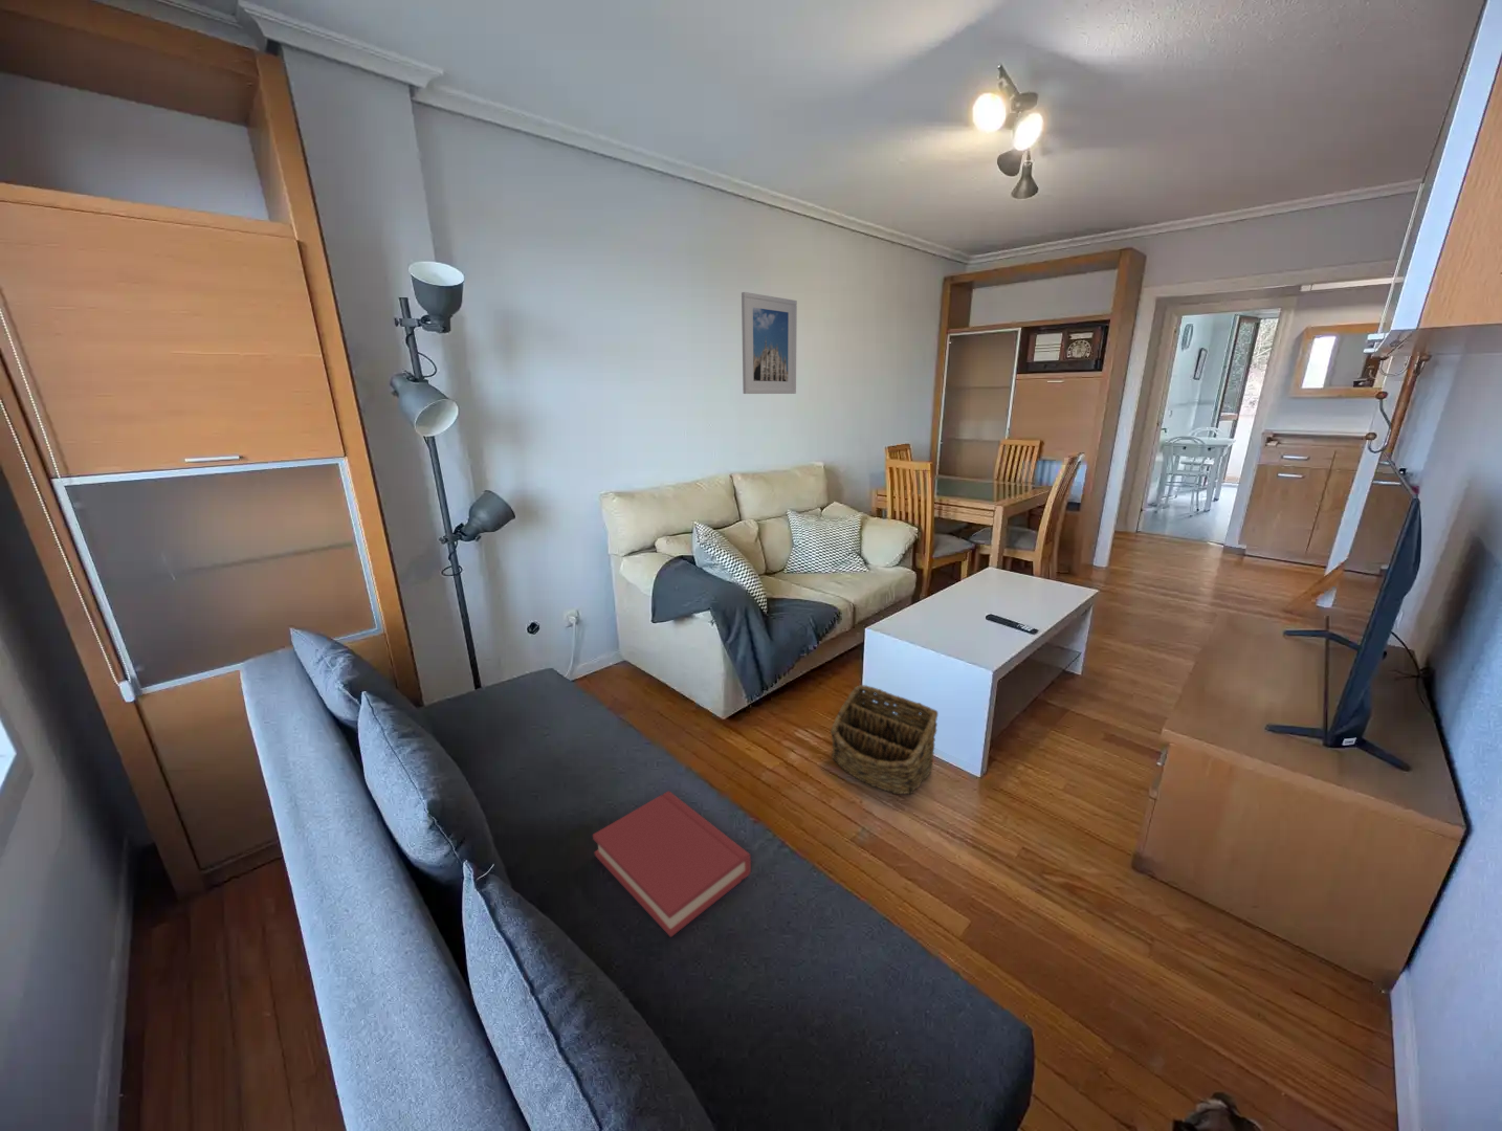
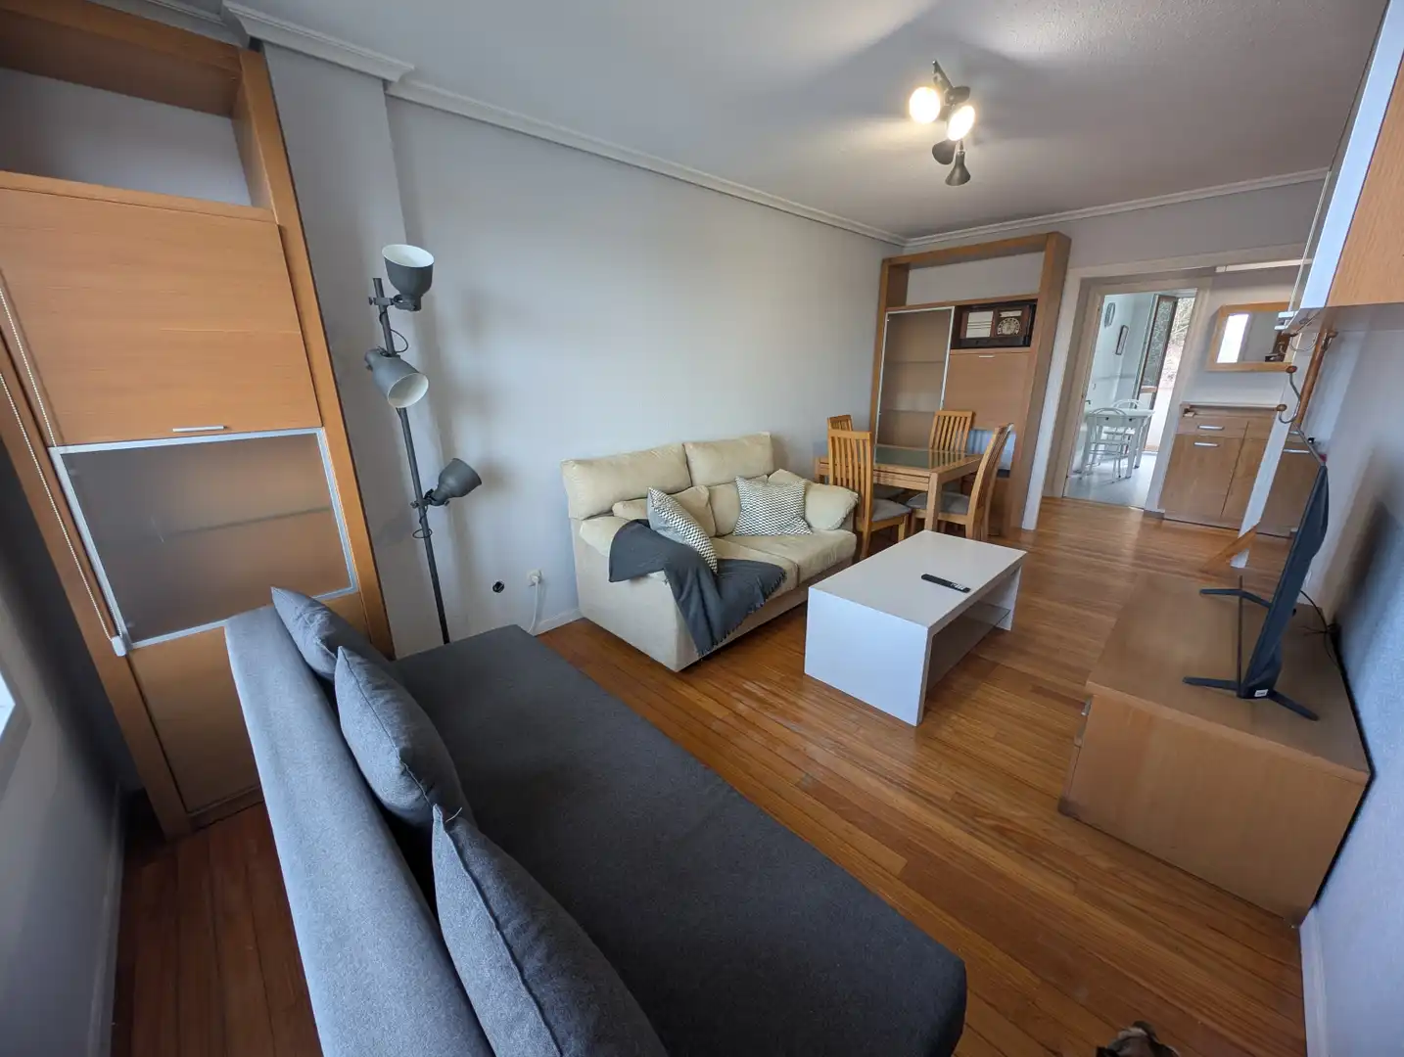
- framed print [740,291,799,394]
- basket [829,684,940,795]
- hardback book [592,790,752,939]
